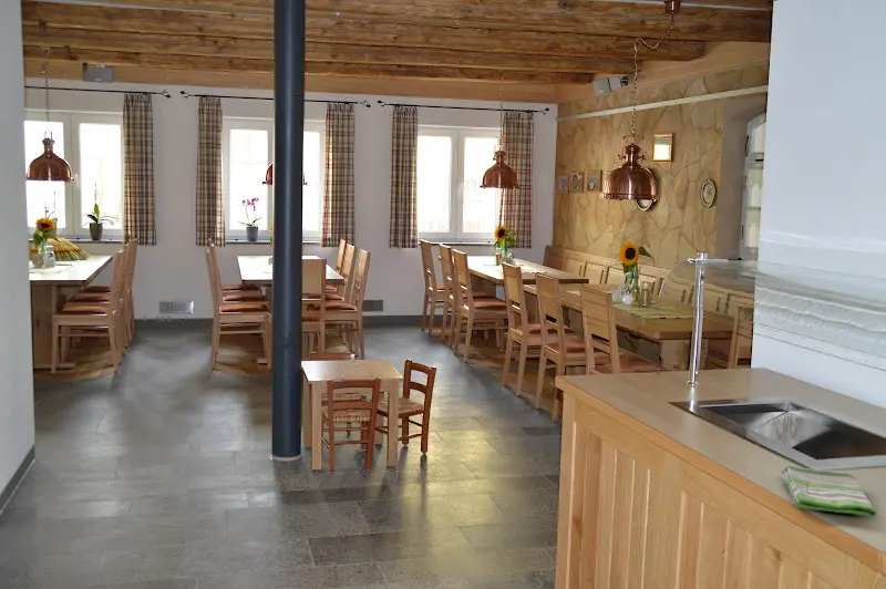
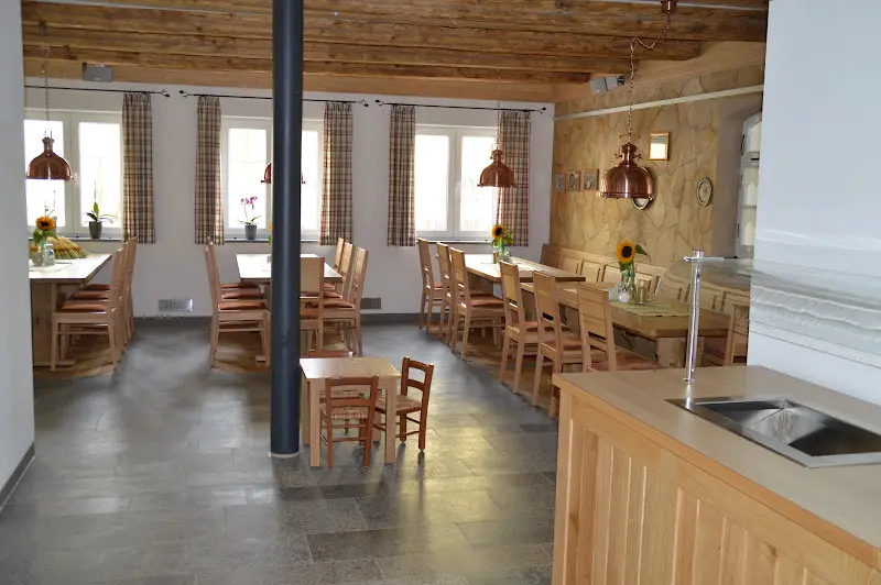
- dish towel [781,464,878,518]
